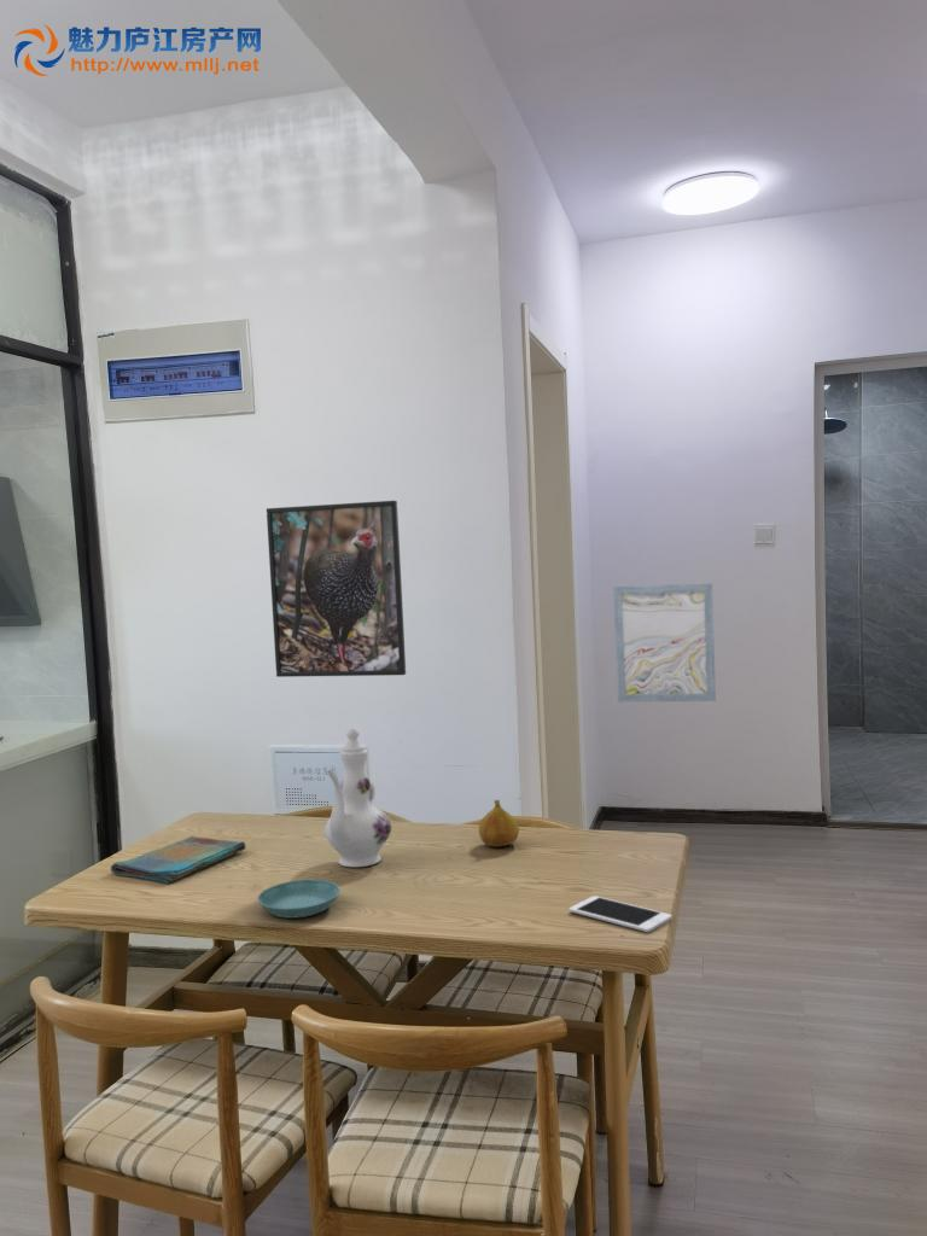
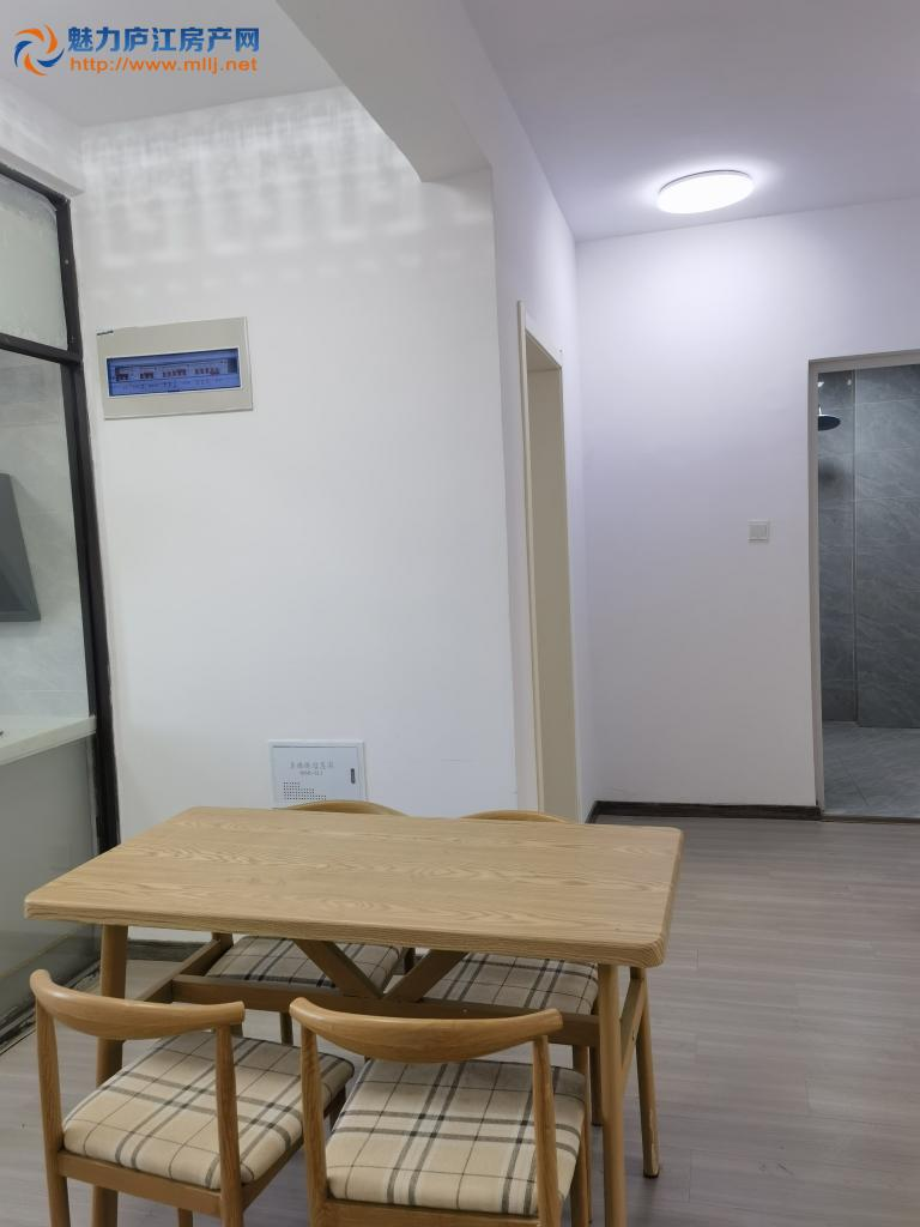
- dish towel [110,835,247,885]
- saucer [256,879,342,920]
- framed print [266,500,407,678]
- cell phone [569,894,674,933]
- chinaware [323,727,392,868]
- wall art [612,582,717,702]
- fruit [478,799,520,849]
